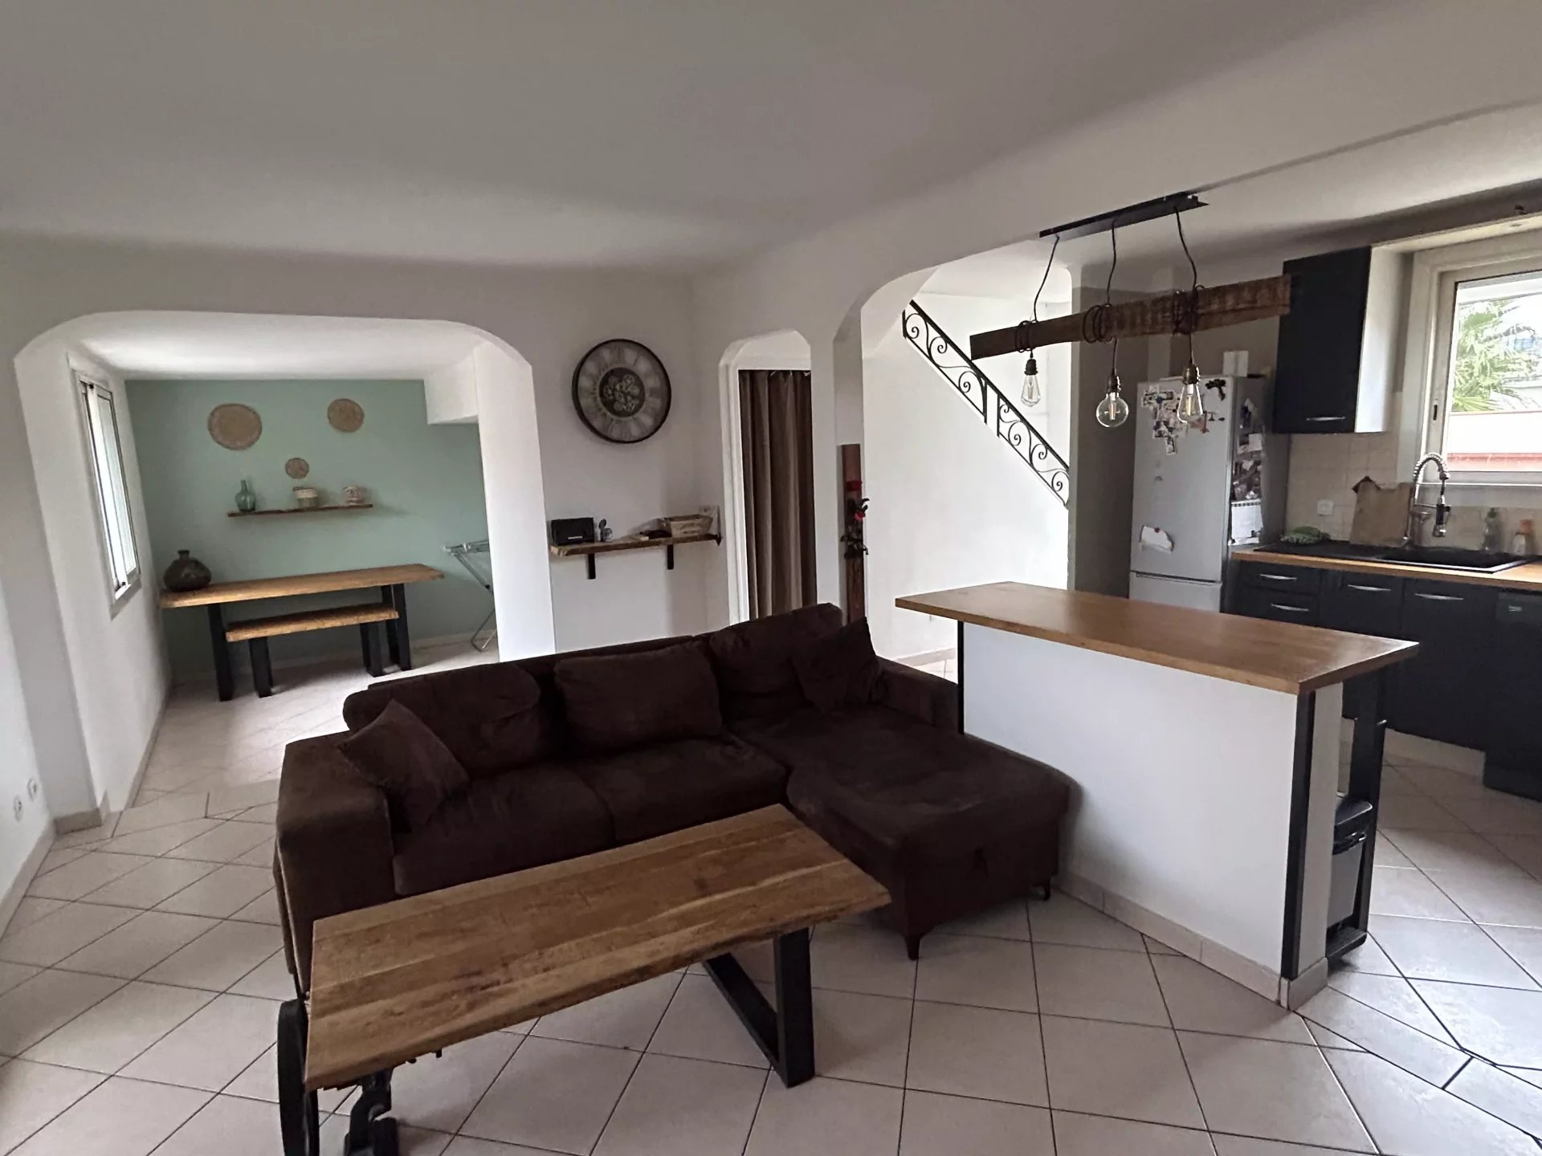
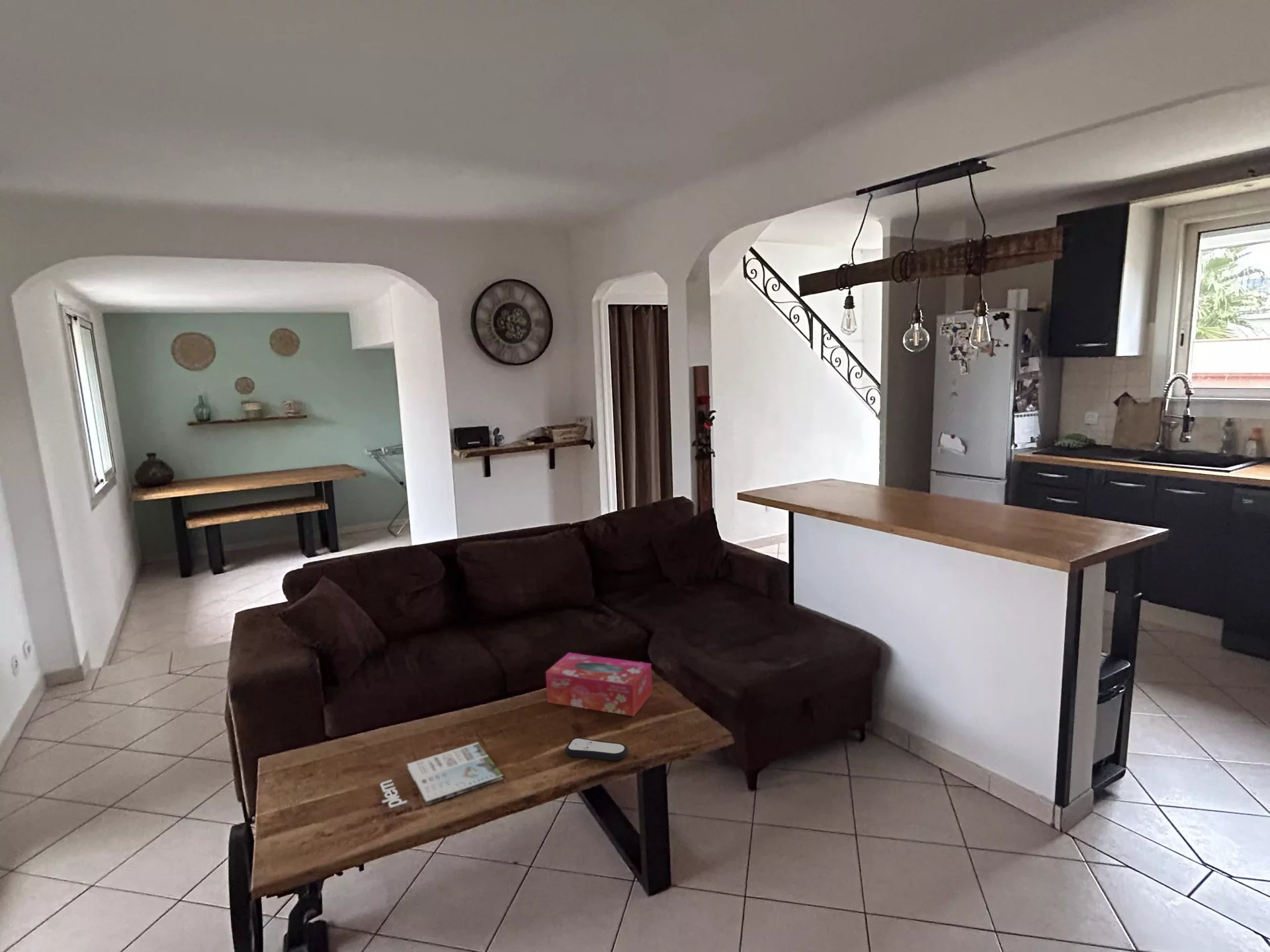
+ tissue box [545,652,653,717]
+ magazine [380,741,504,809]
+ remote control [564,737,628,762]
